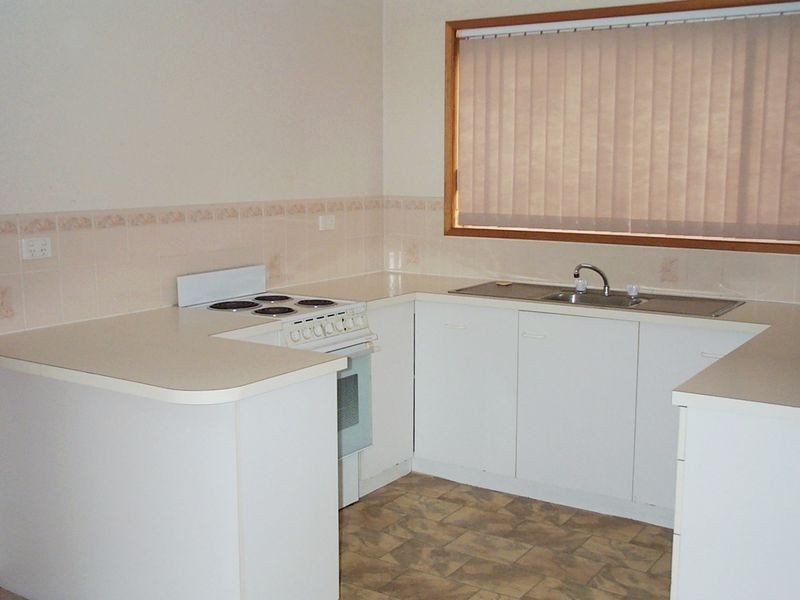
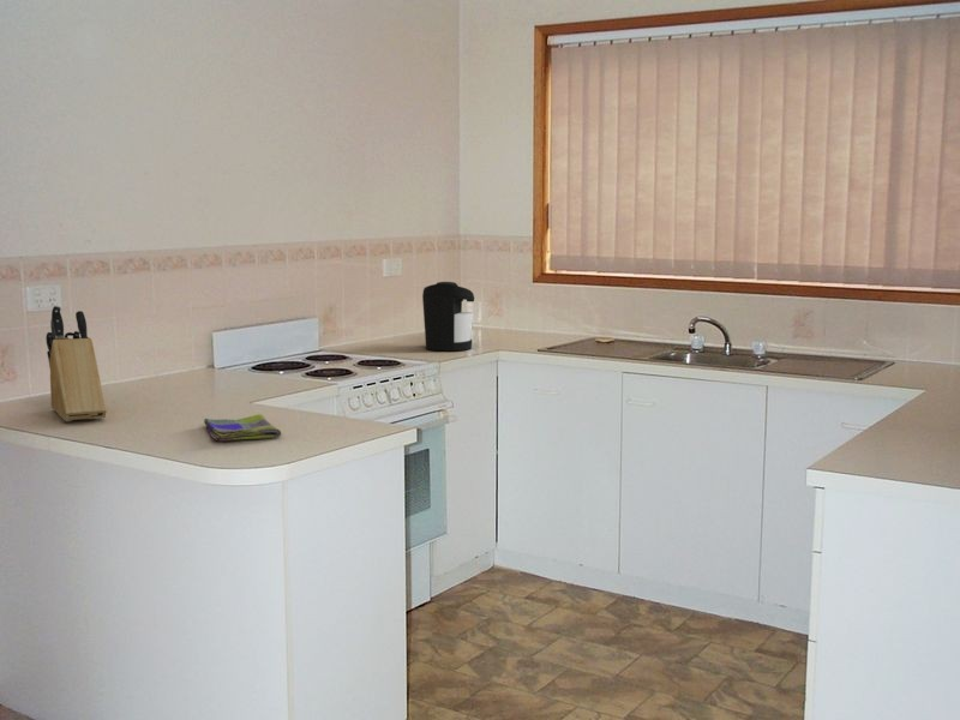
+ dish towel [203,413,282,442]
+ coffee maker [421,281,475,353]
+ knife block [44,305,108,422]
